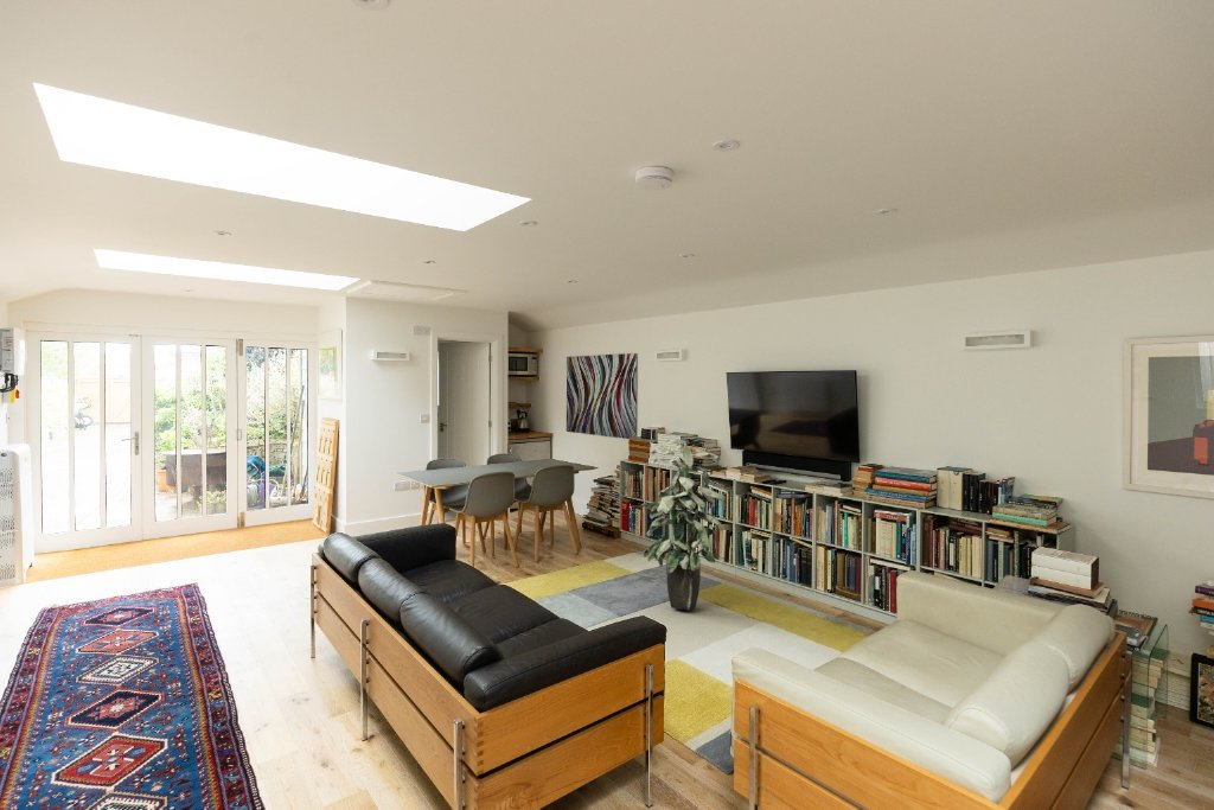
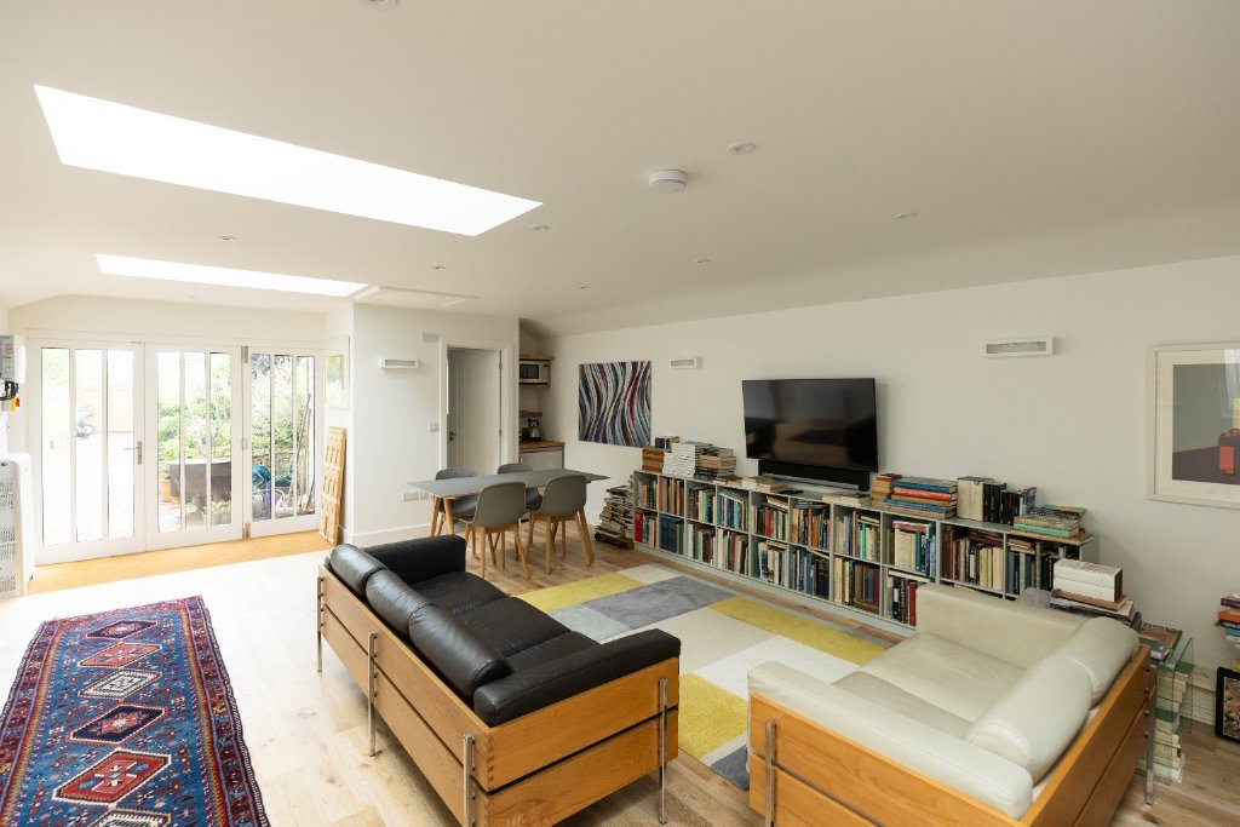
- indoor plant [640,438,726,611]
